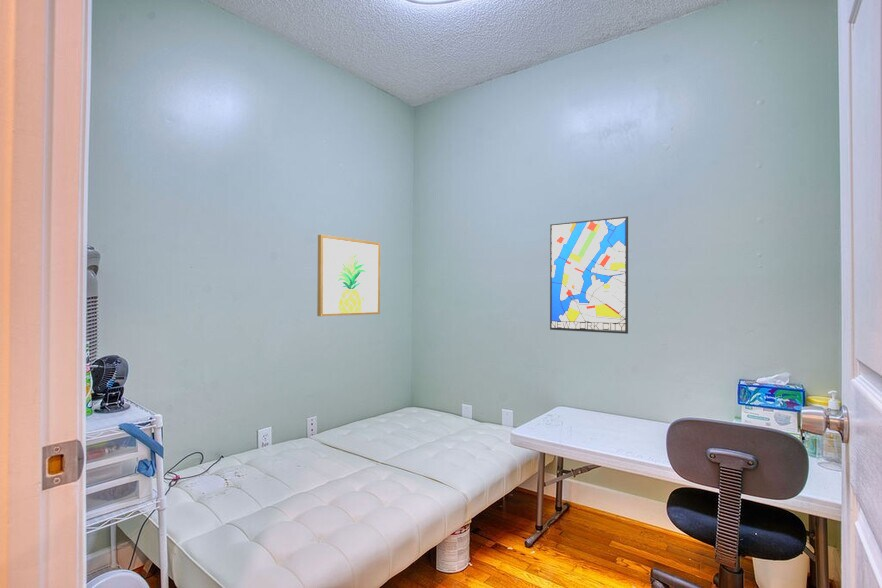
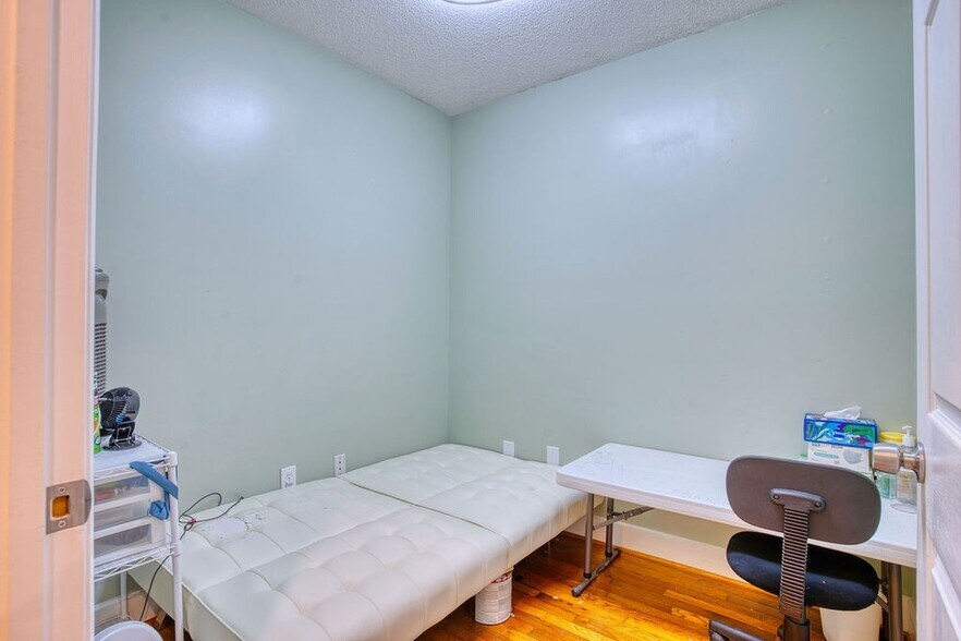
- wall art [316,234,381,317]
- wall art [549,215,629,335]
